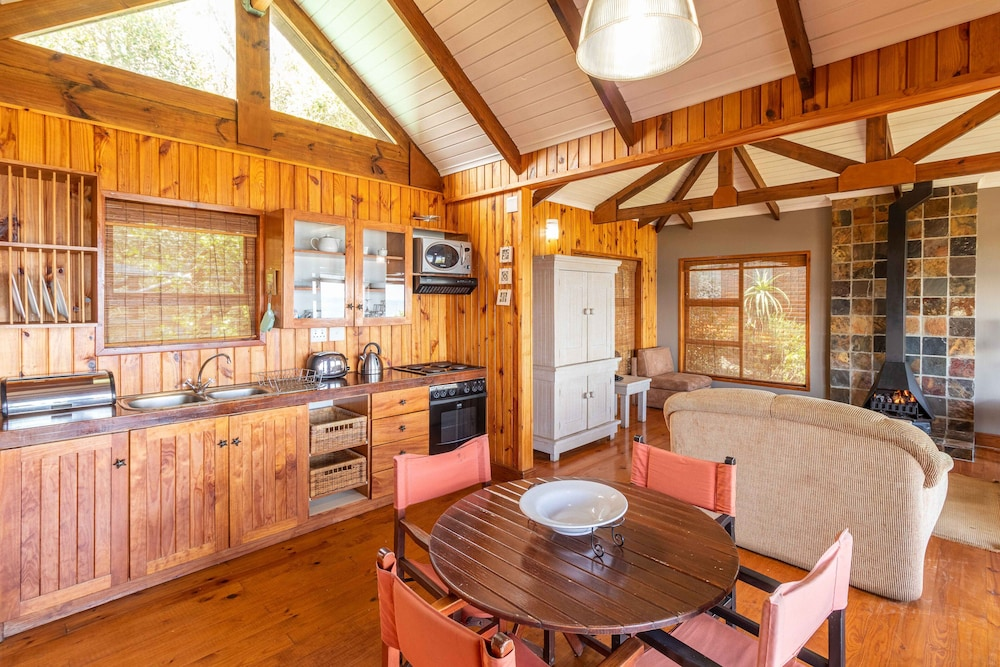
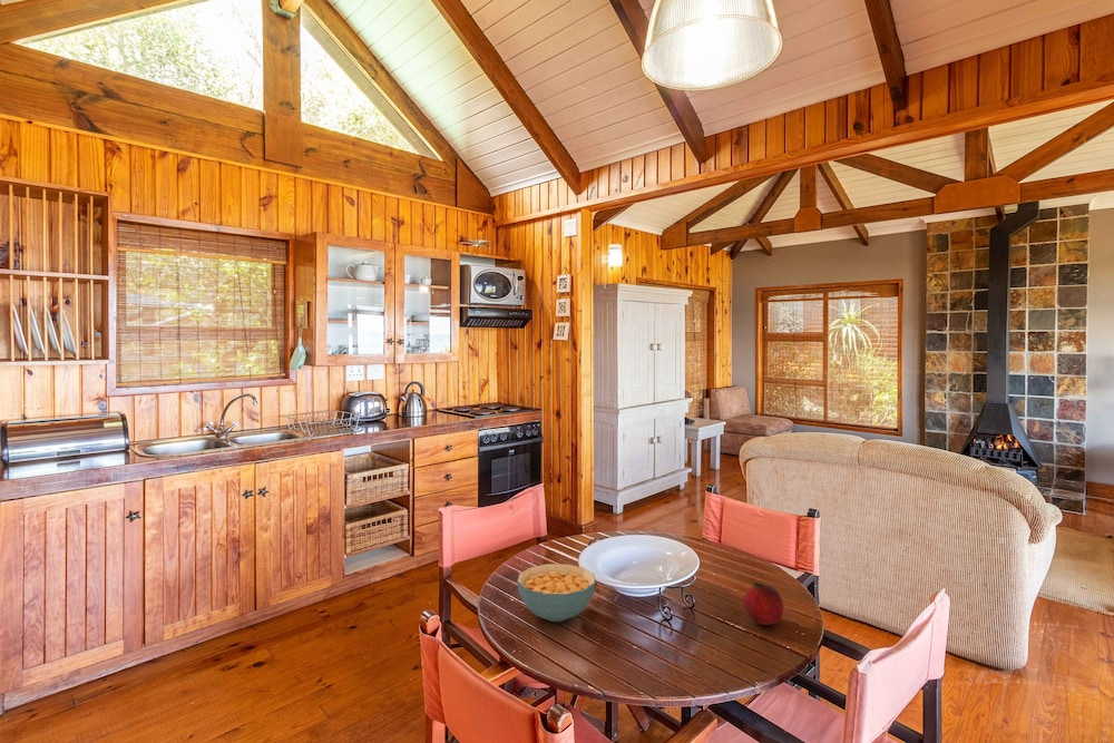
+ fruit [742,580,784,626]
+ cereal bowl [516,563,596,623]
